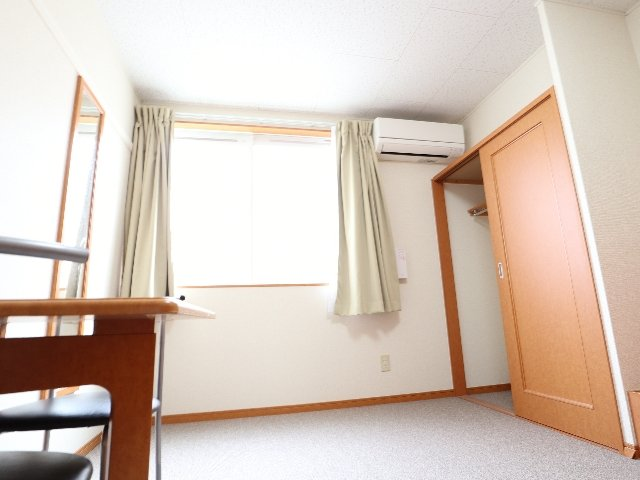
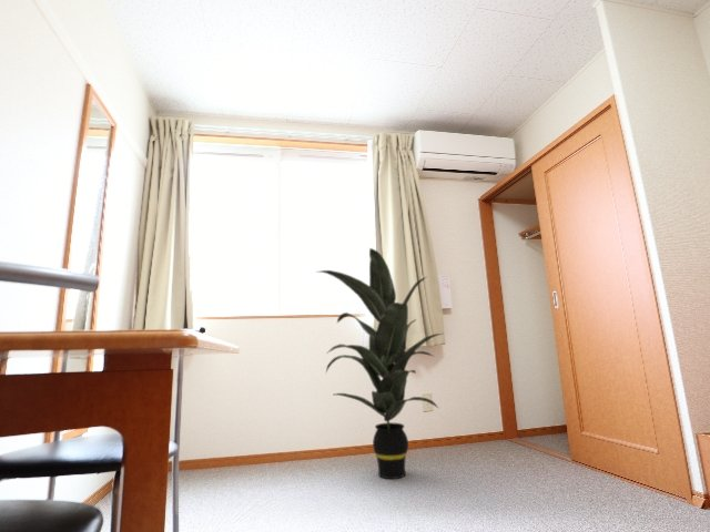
+ indoor plant [316,247,443,480]
